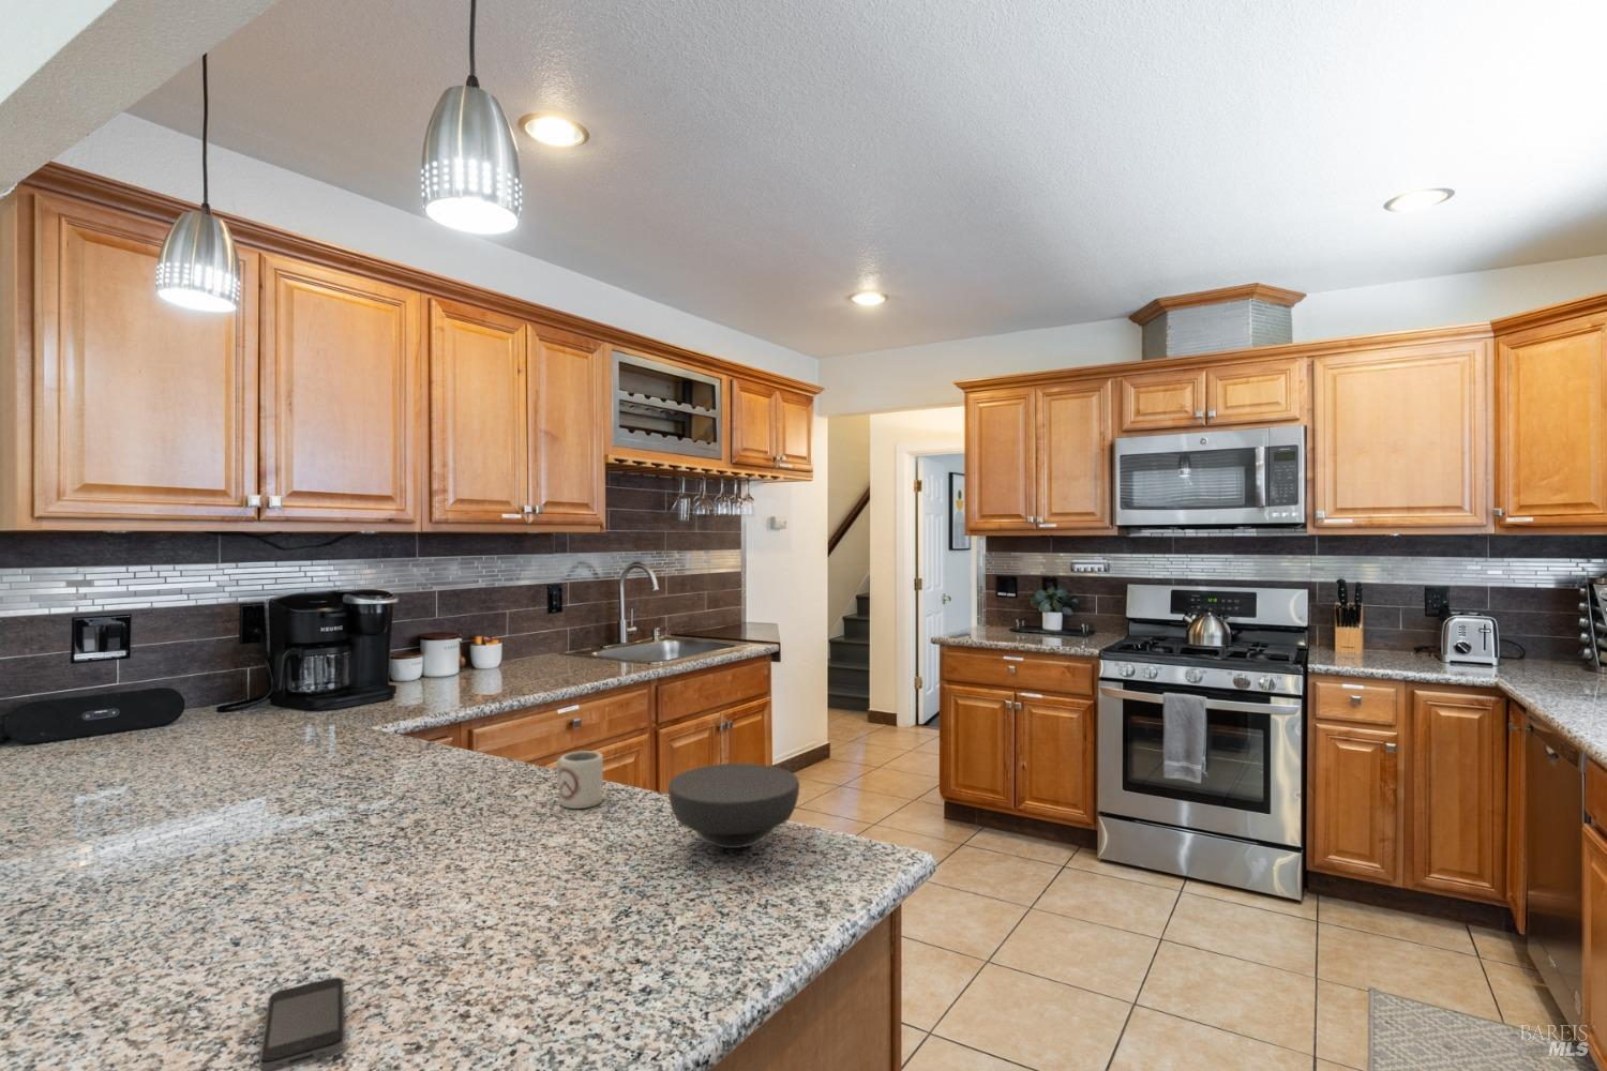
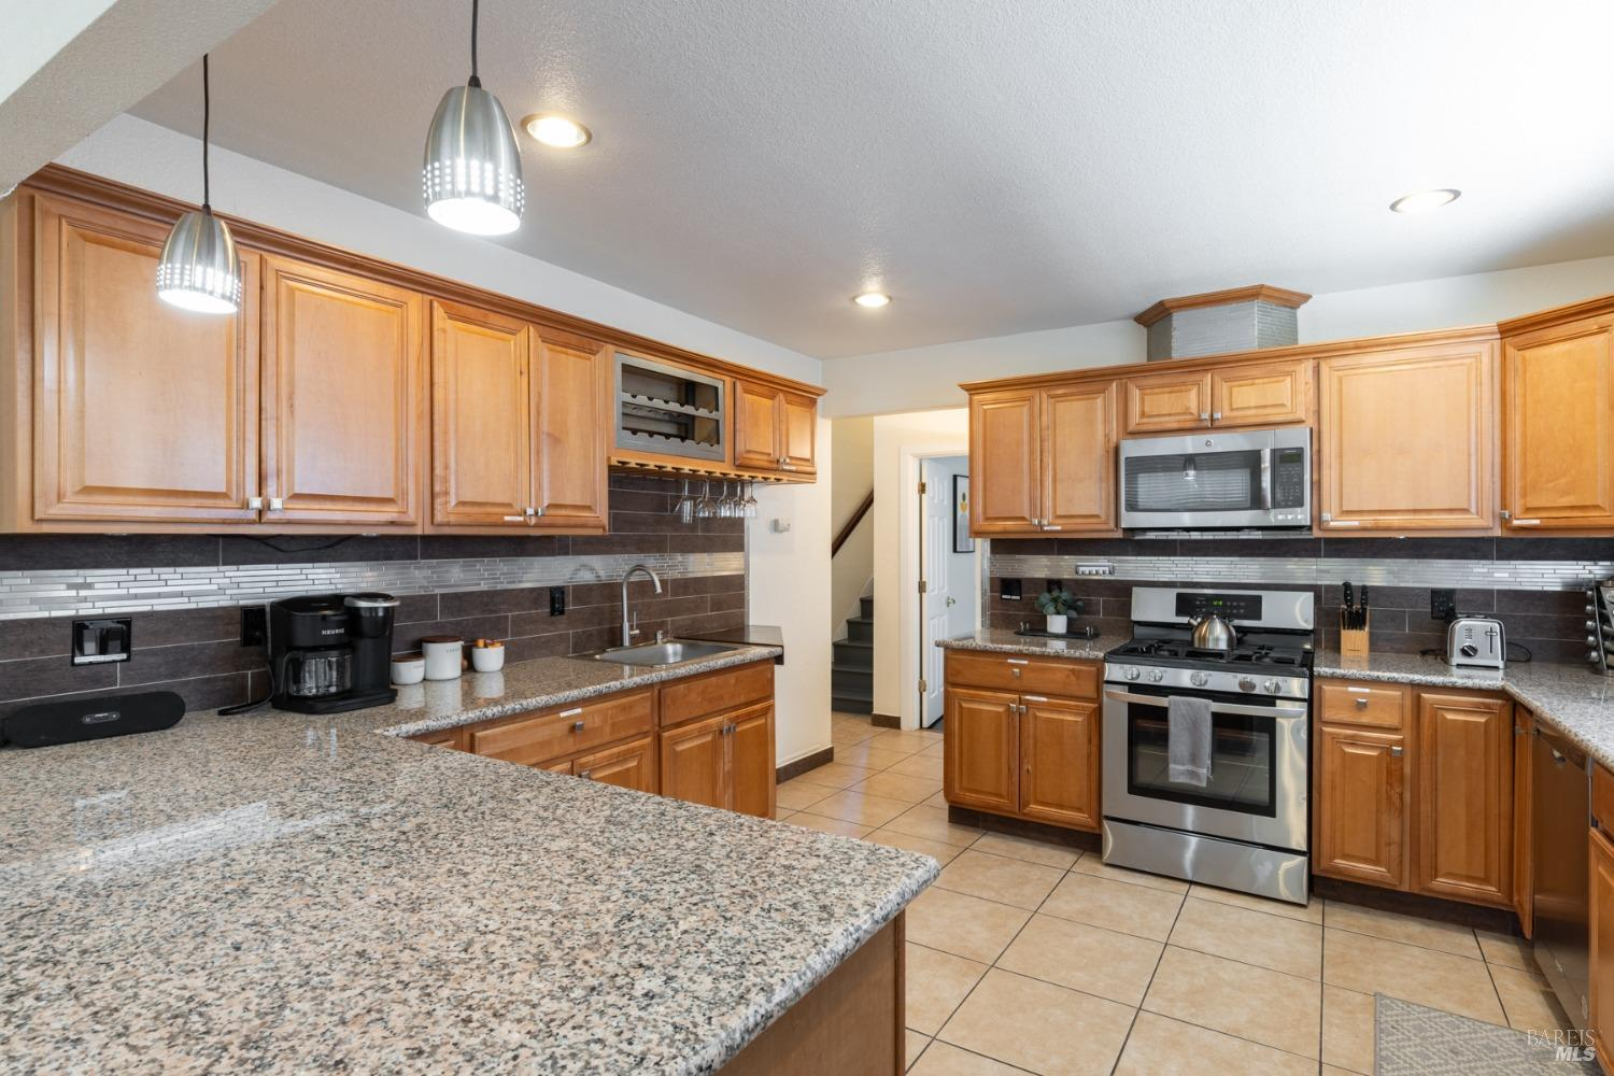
- cup [555,749,604,809]
- smartphone [258,975,346,1071]
- bowl [667,763,800,850]
